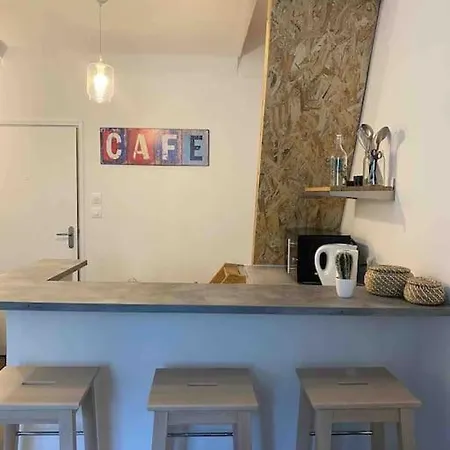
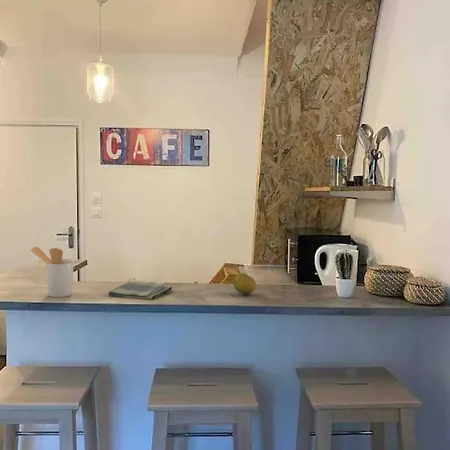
+ dish towel [107,280,173,301]
+ utensil holder [29,246,75,298]
+ fruit [233,272,257,295]
